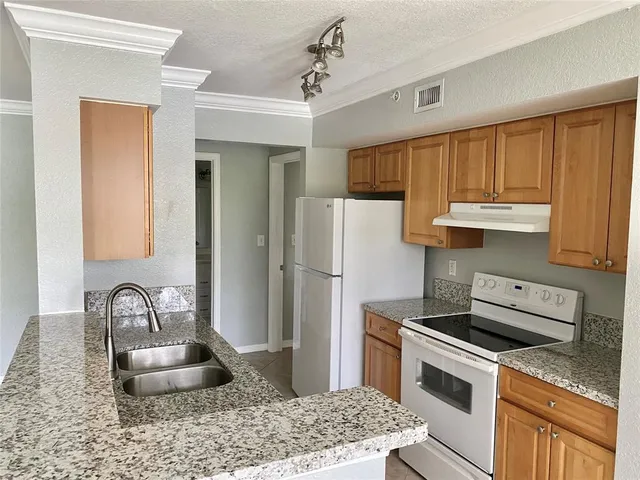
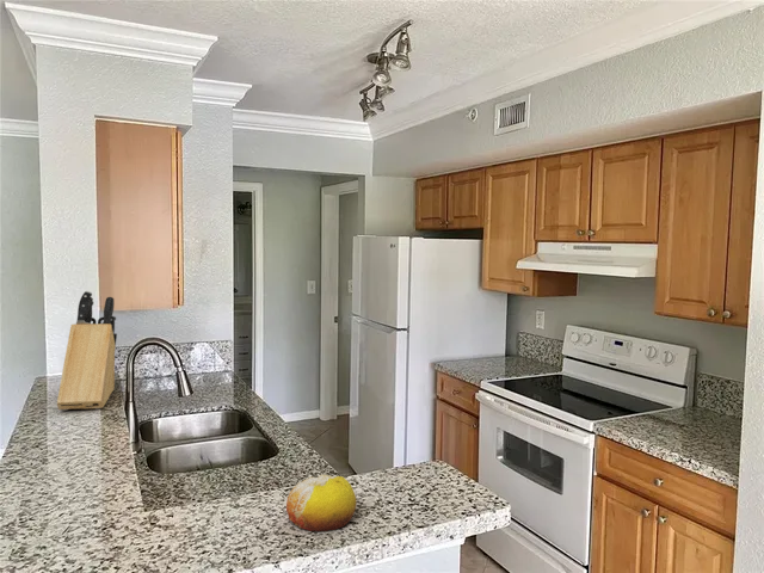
+ fruit [285,473,357,532]
+ knife block [56,290,118,412]
